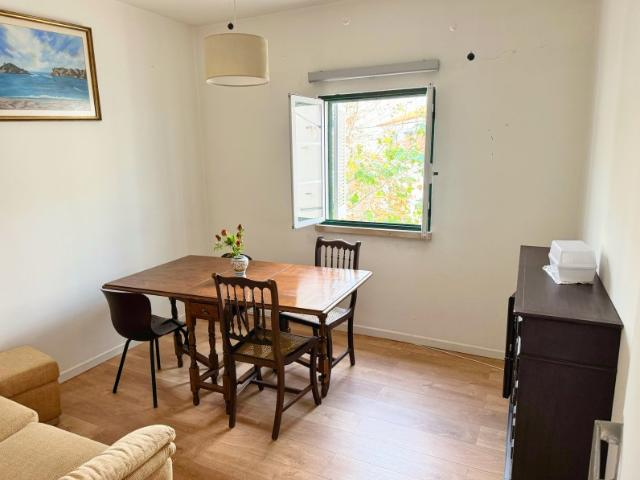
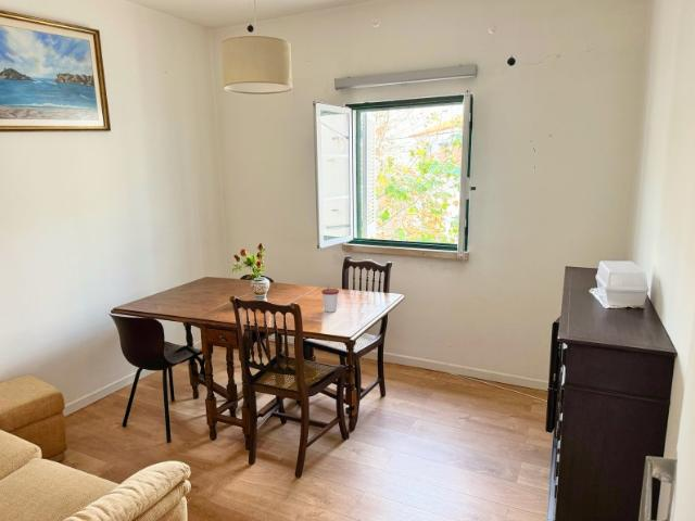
+ cup [320,285,340,314]
